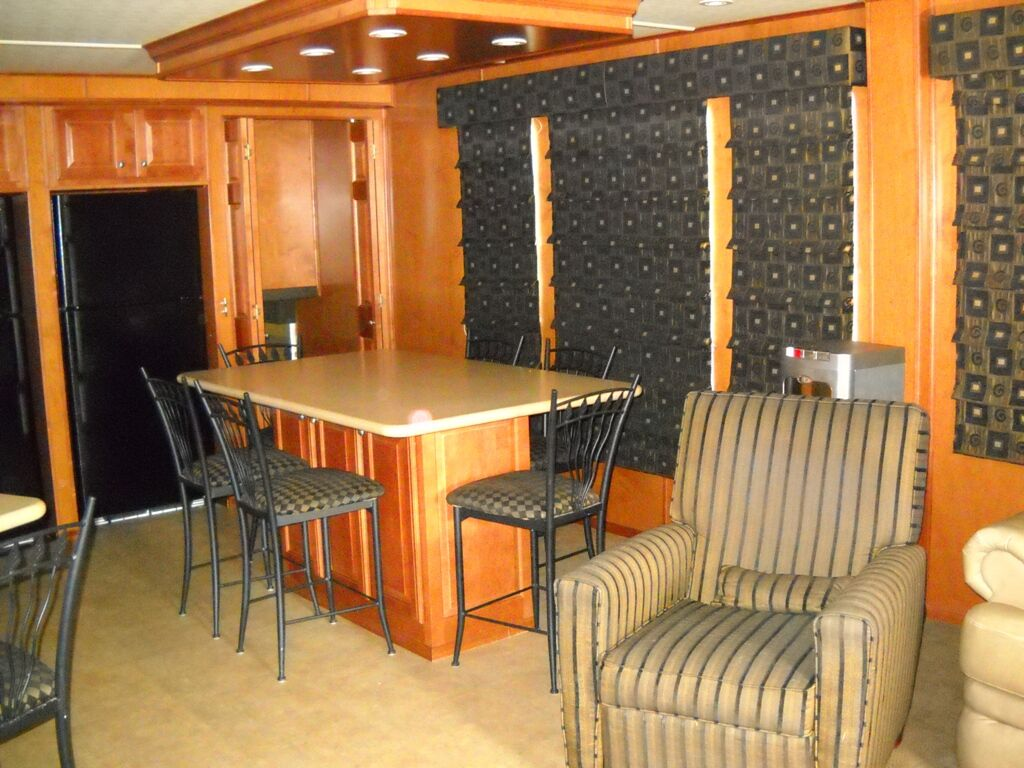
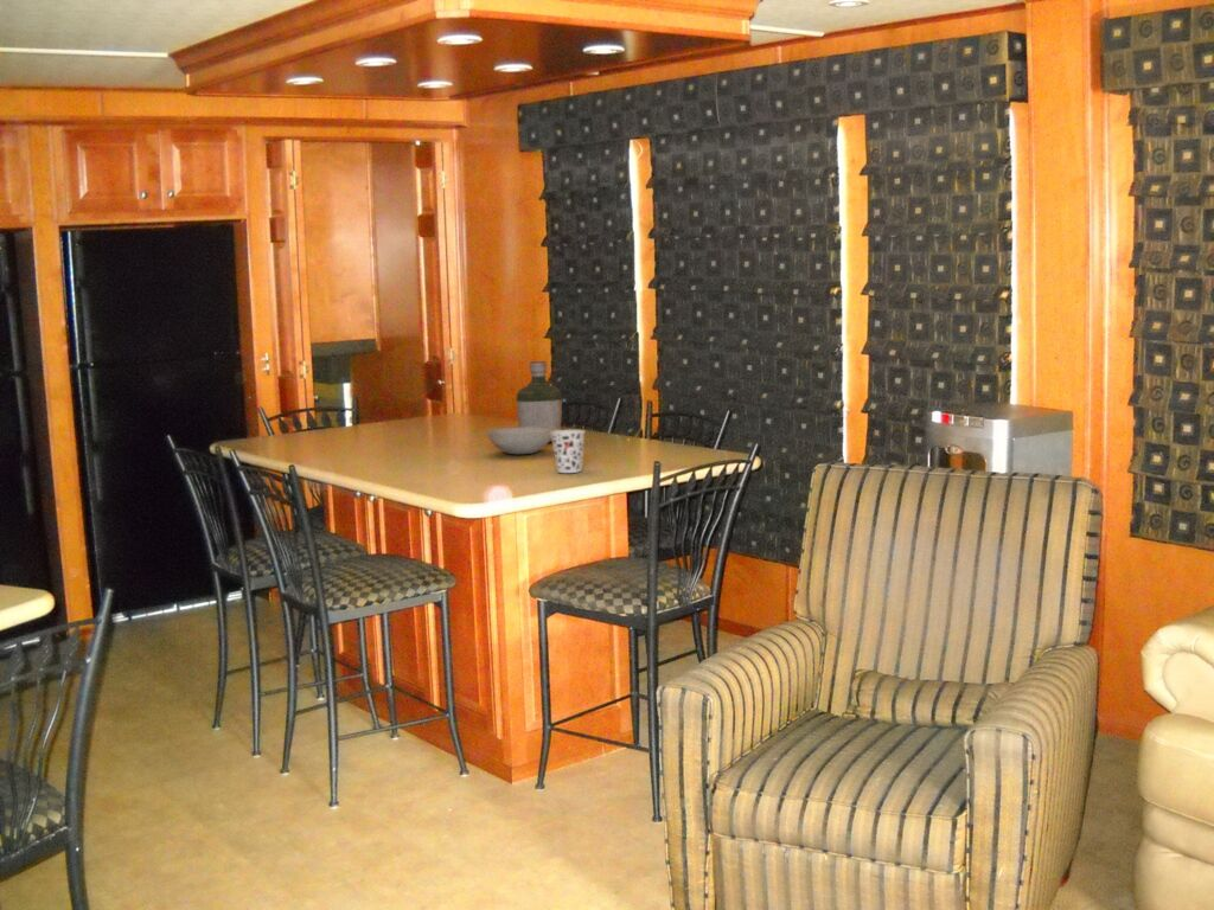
+ bottle [516,360,563,443]
+ cup [550,429,587,474]
+ bowl [486,425,555,455]
